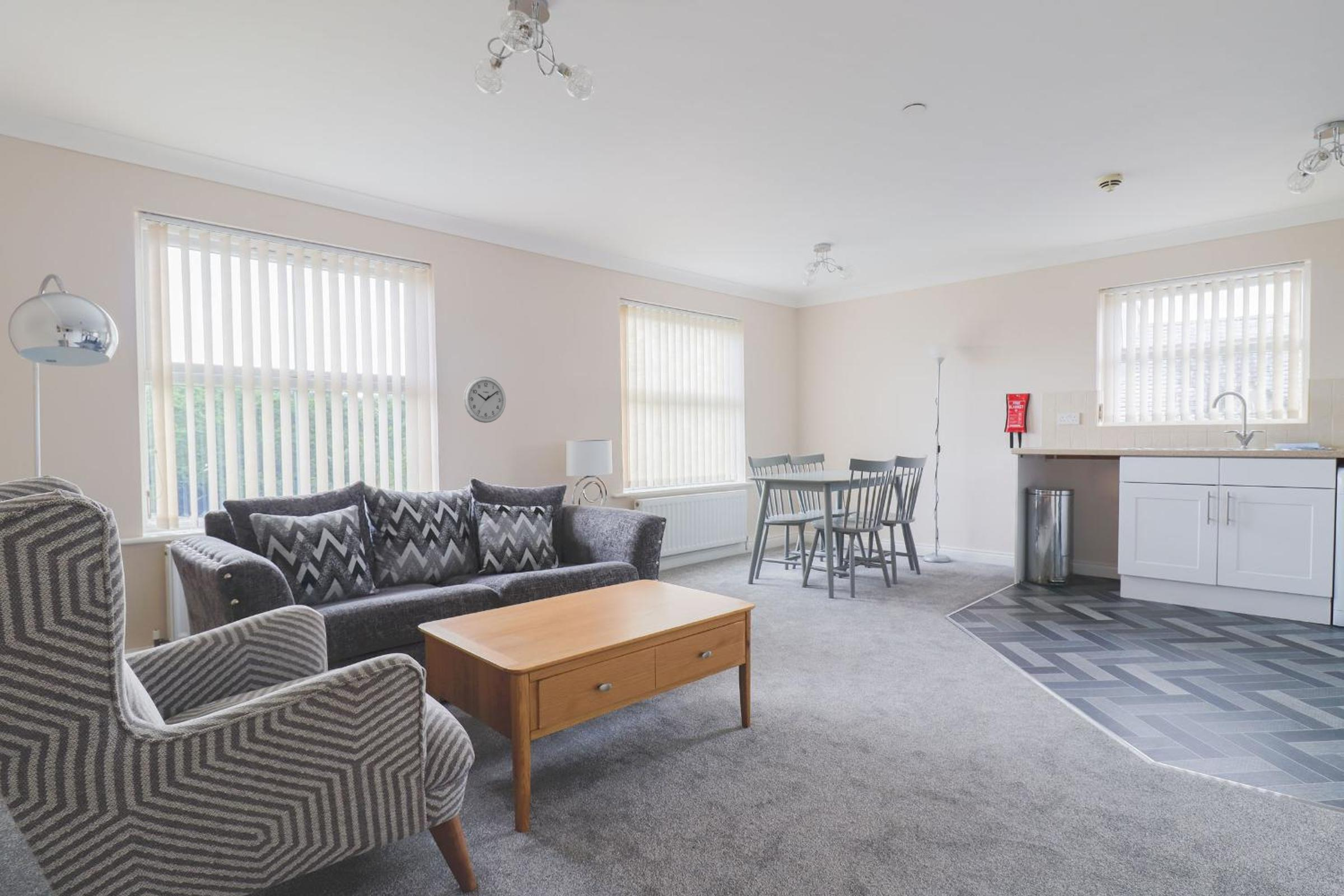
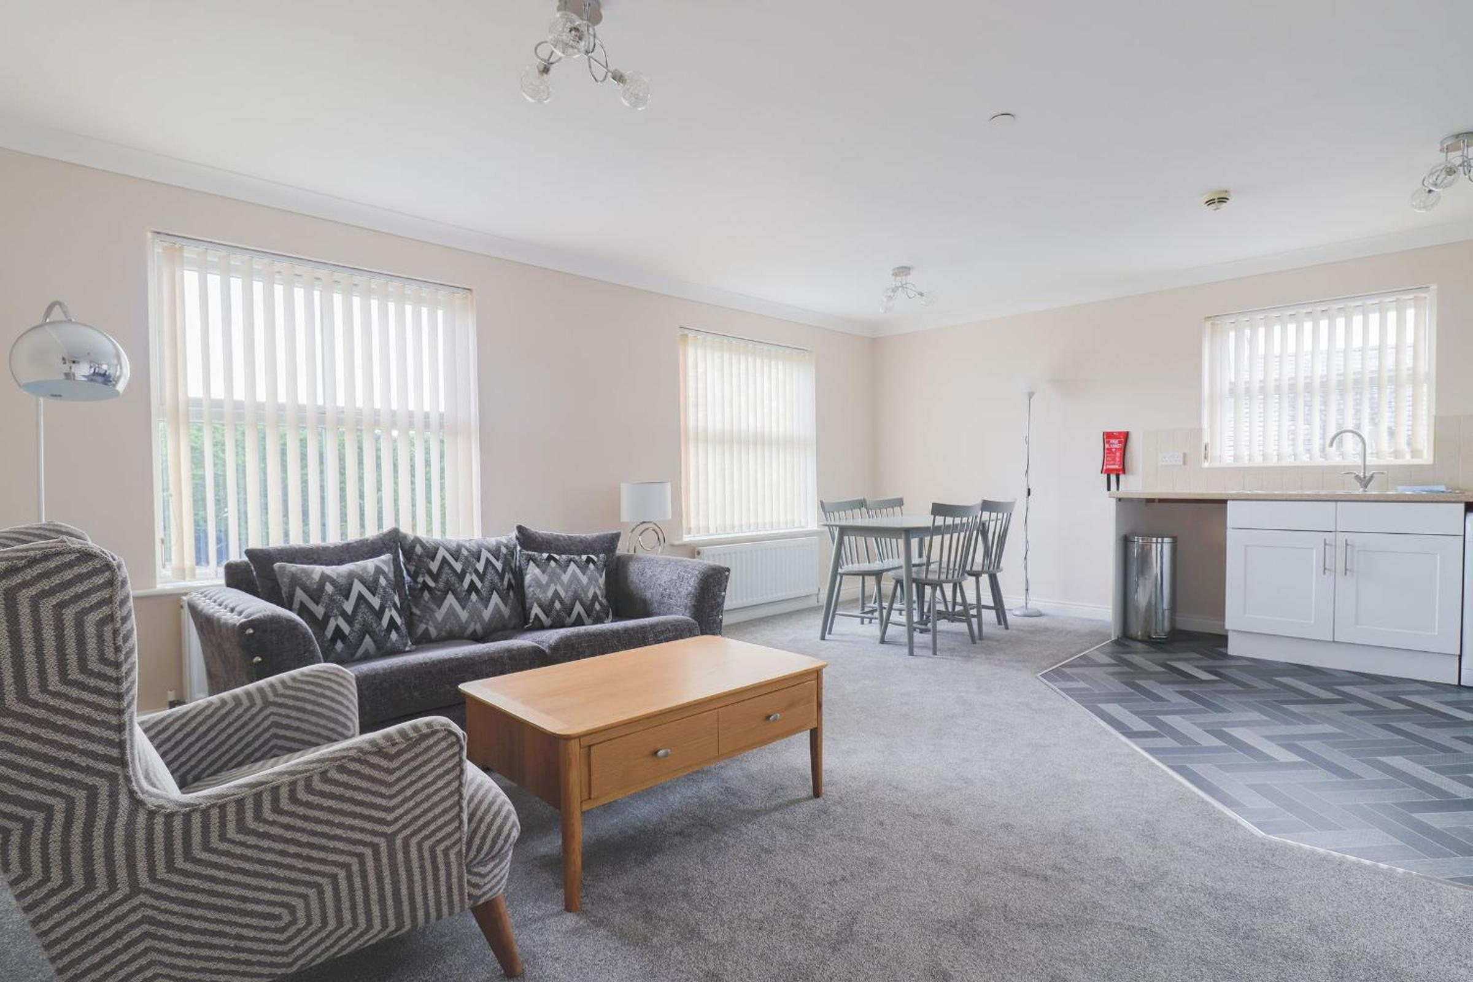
- wall clock [463,376,506,423]
